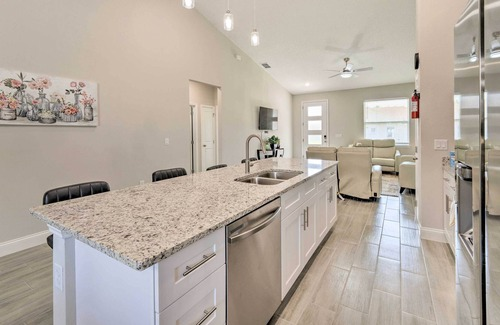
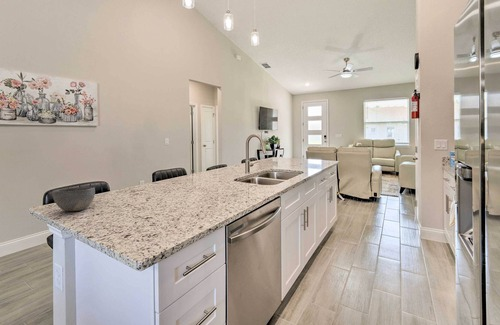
+ bowl [51,186,96,212]
